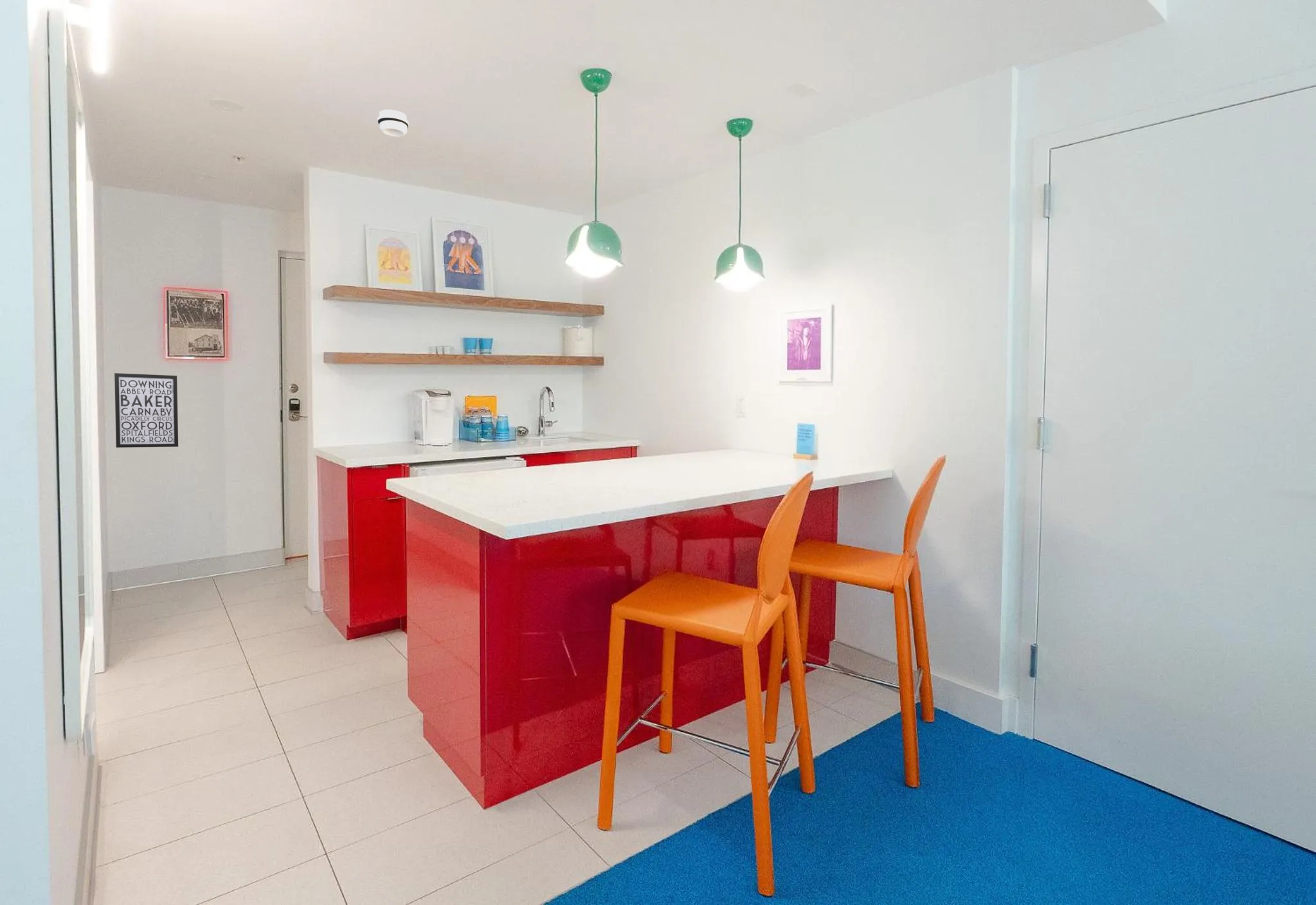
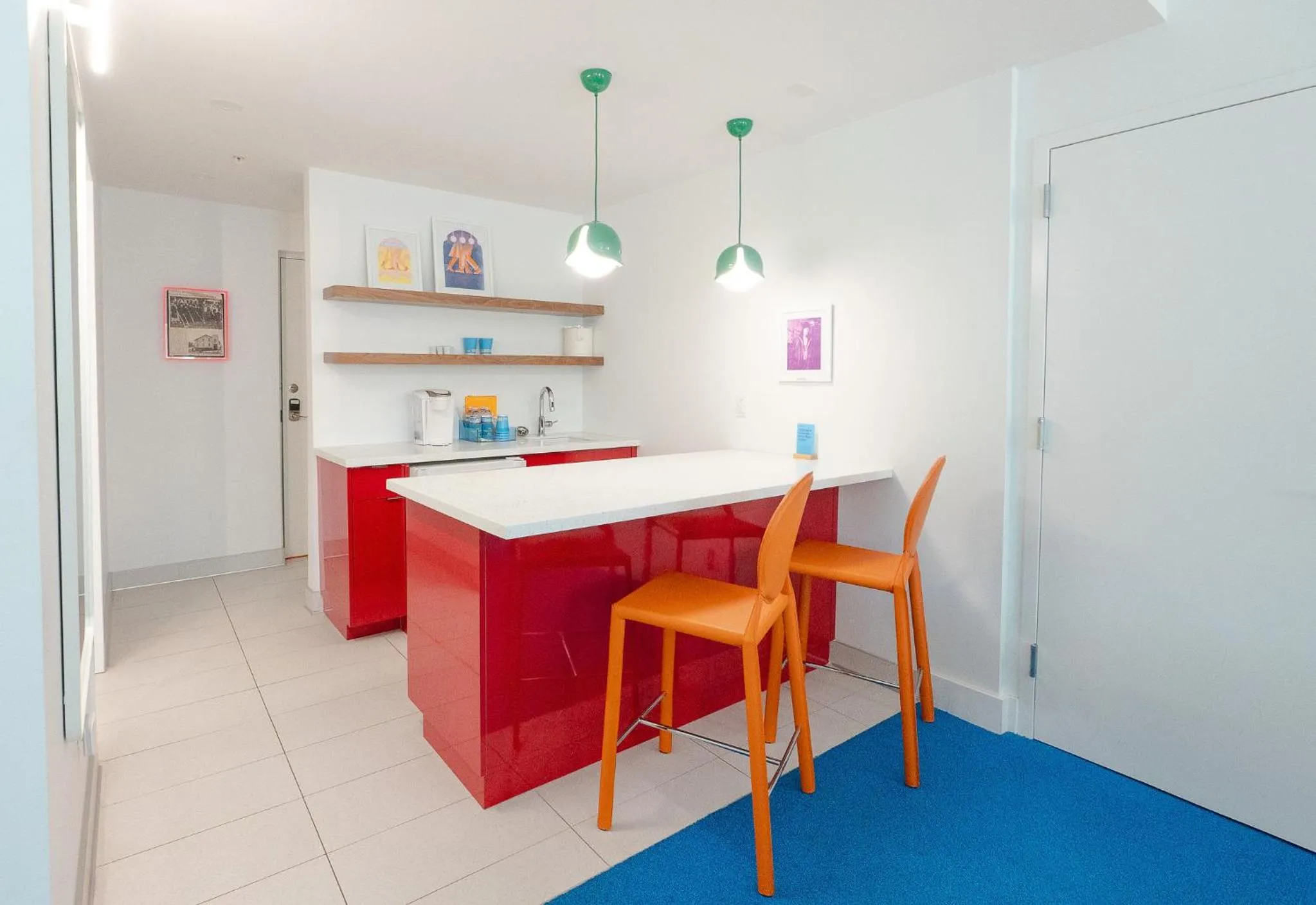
- smoke detector [377,109,410,137]
- wall art [114,372,179,448]
